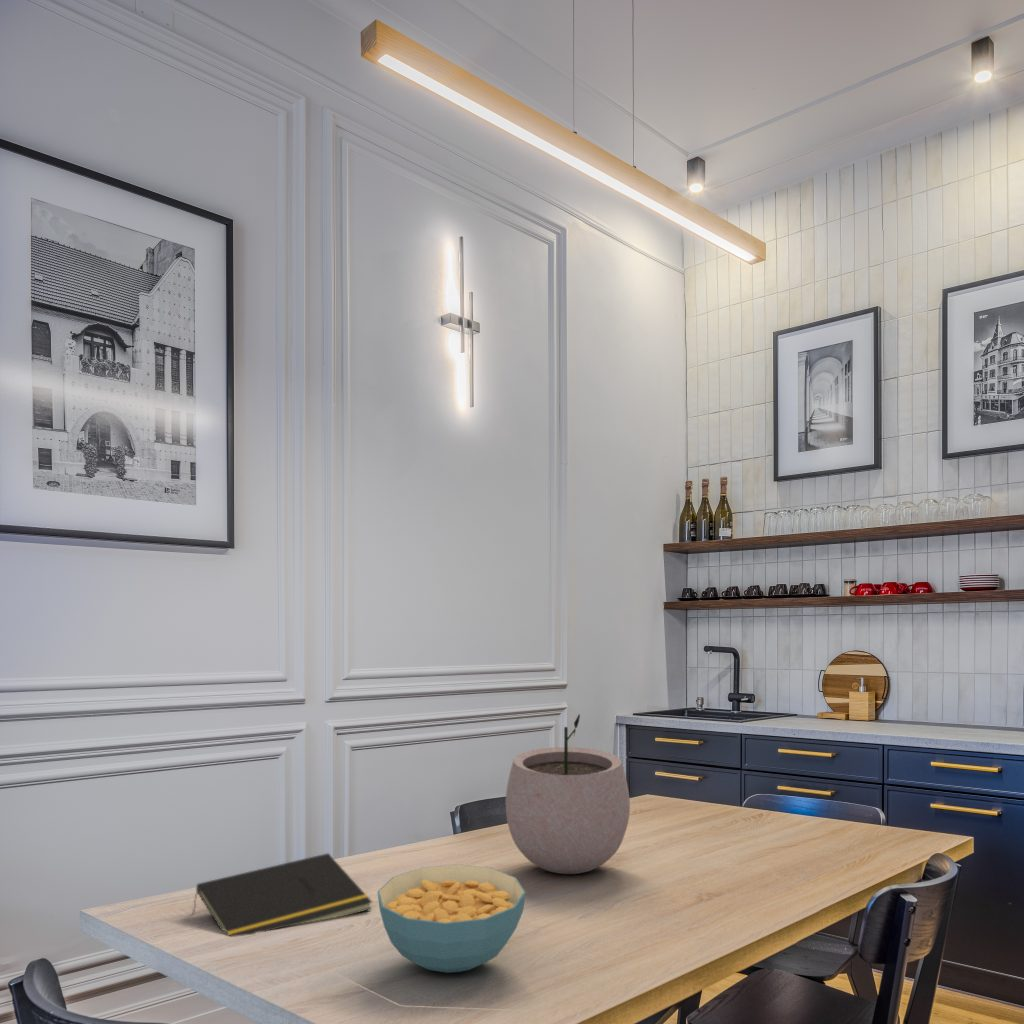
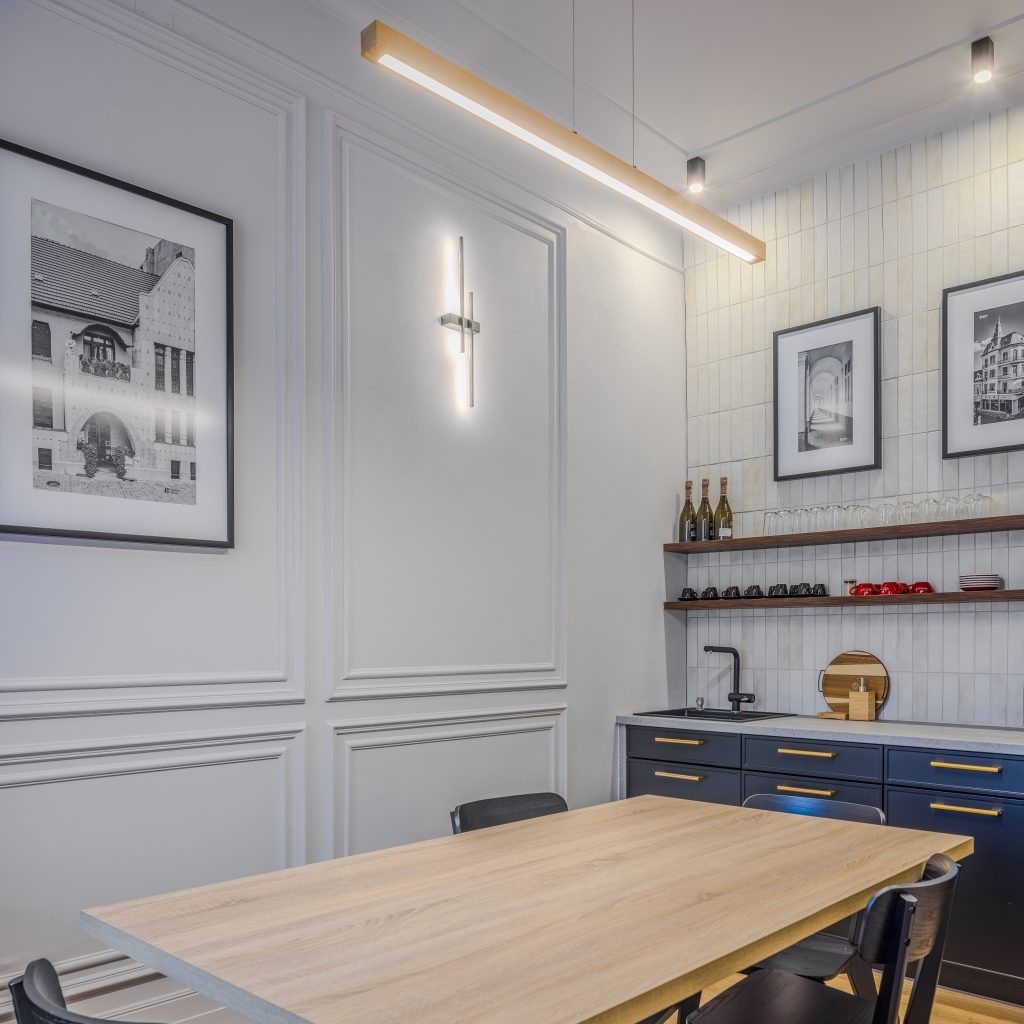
- notepad [192,852,373,938]
- cereal bowl [376,863,527,974]
- plant pot [505,713,631,875]
